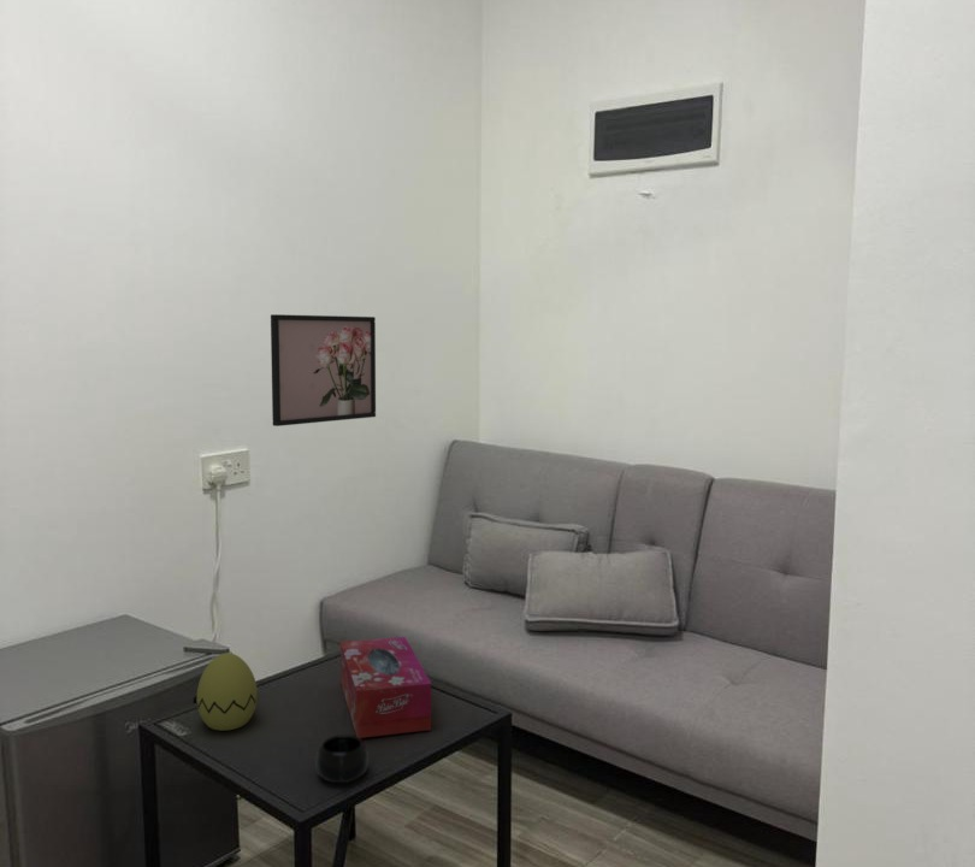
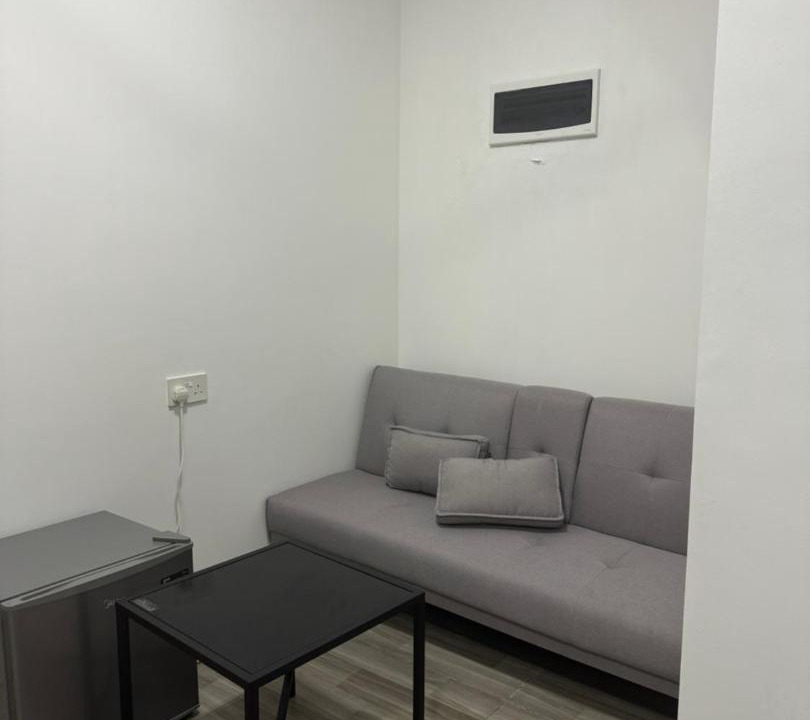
- decorative egg [196,651,259,732]
- mug [315,733,370,784]
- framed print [270,313,377,427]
- tissue box [339,636,432,739]
